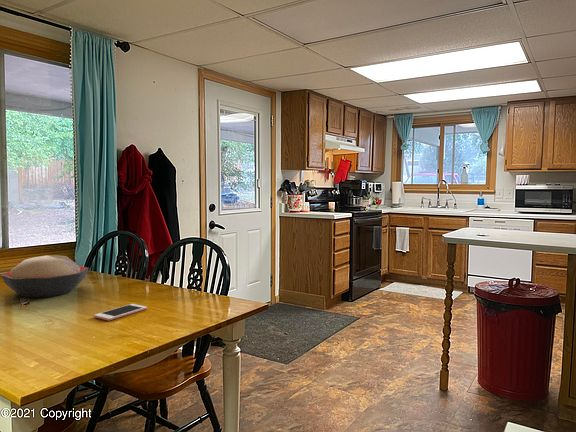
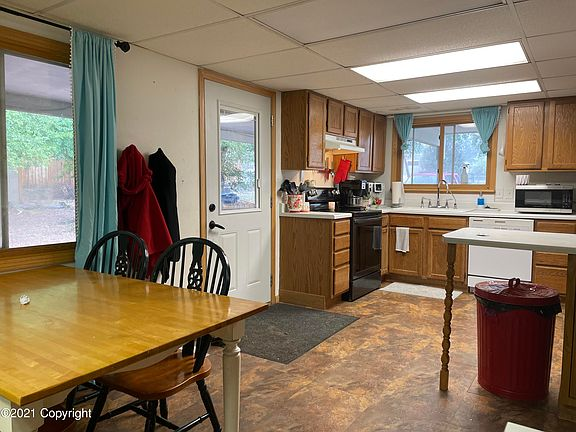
- cell phone [93,303,148,322]
- decorative bowl [0,254,90,299]
